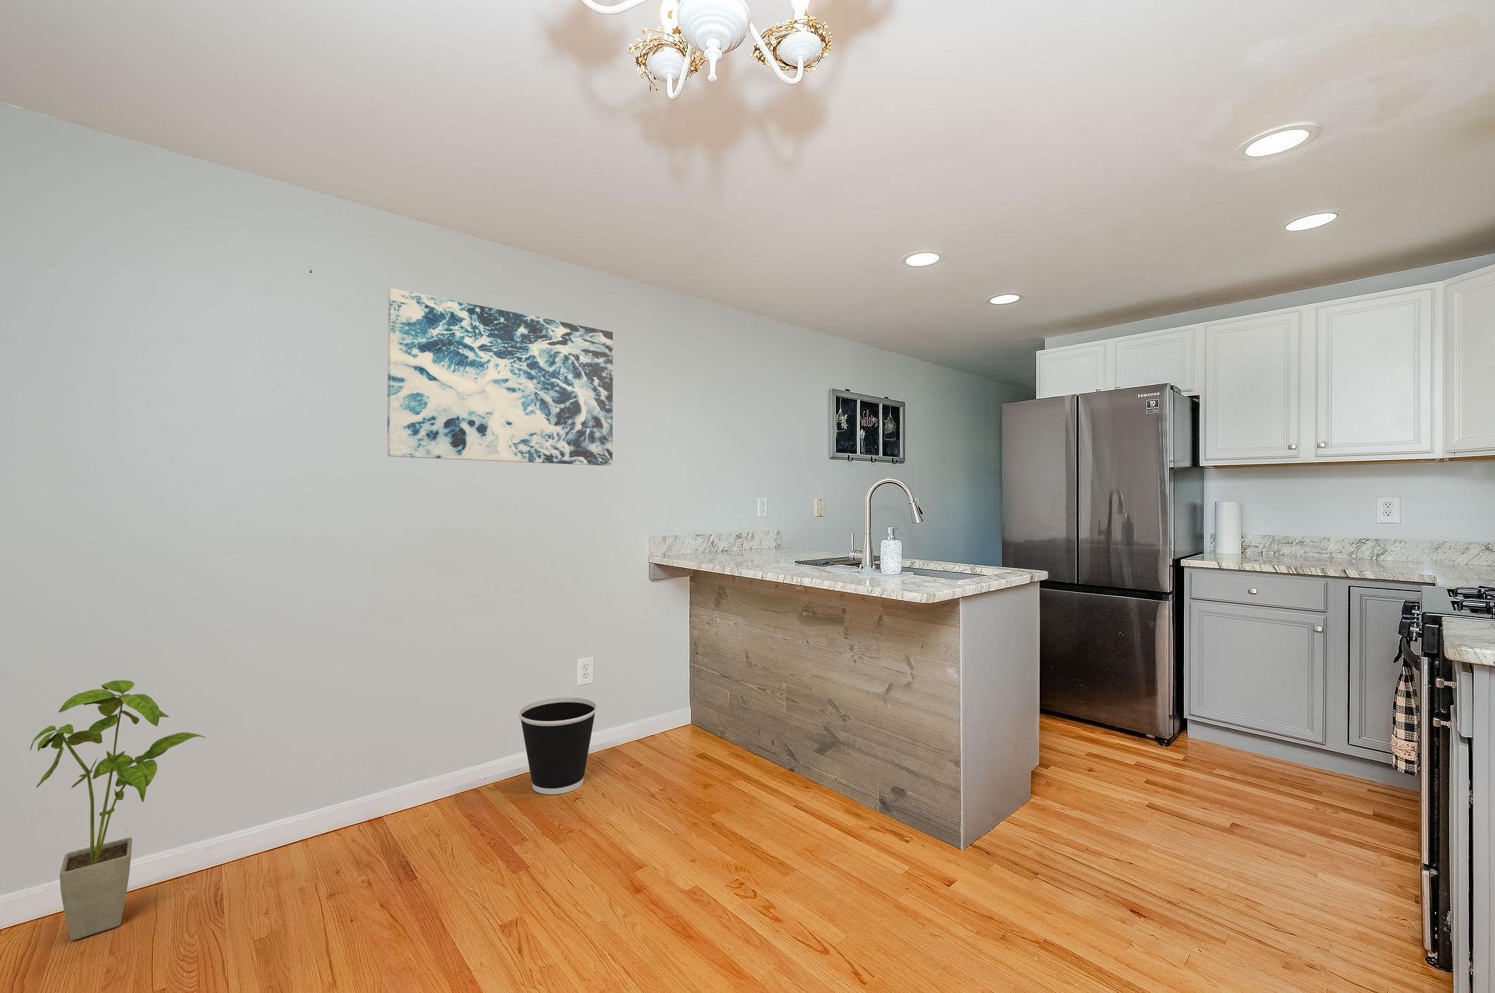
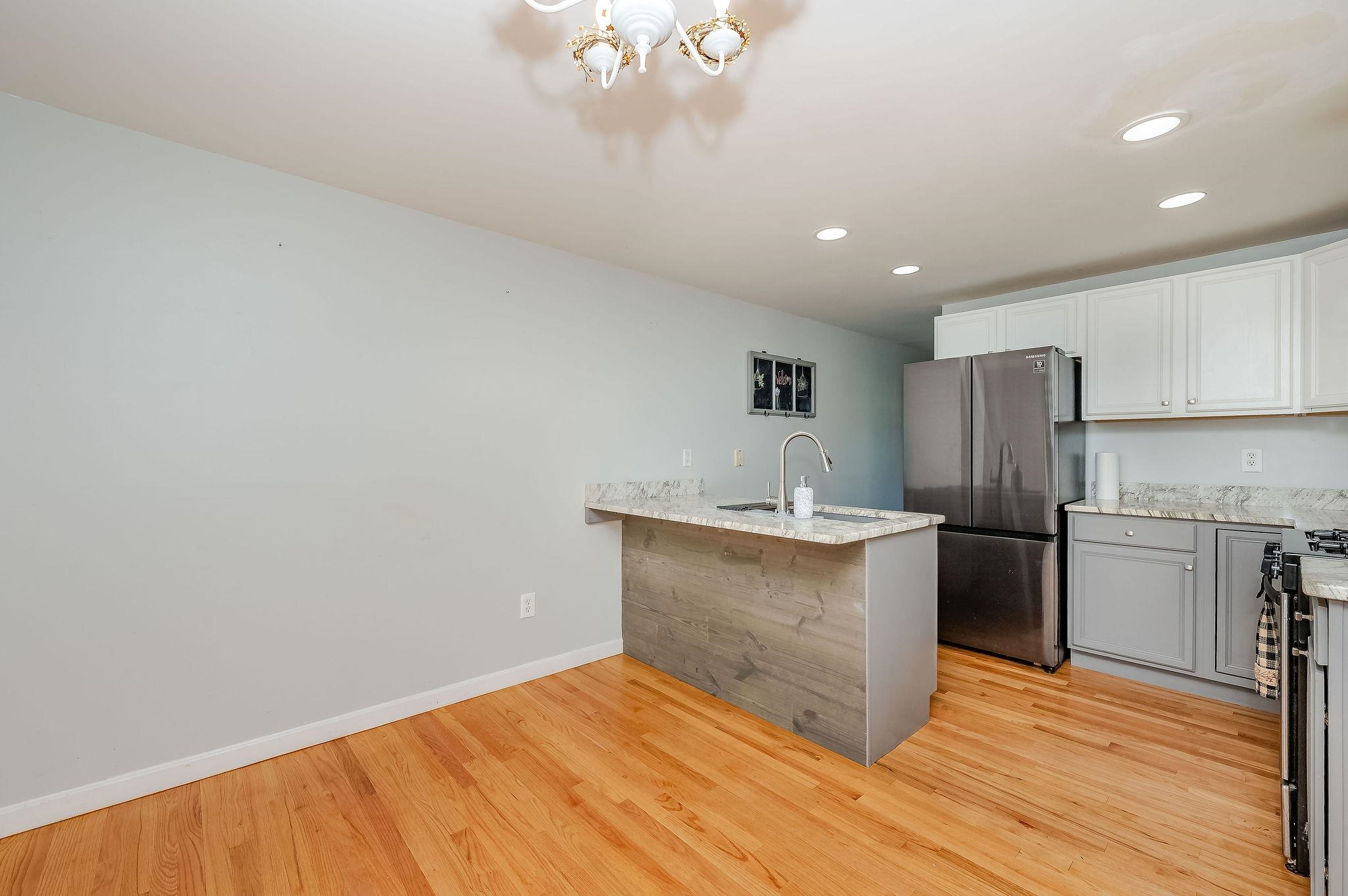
- wastebasket [518,696,598,796]
- wall art [387,287,614,467]
- house plant [30,679,206,941]
